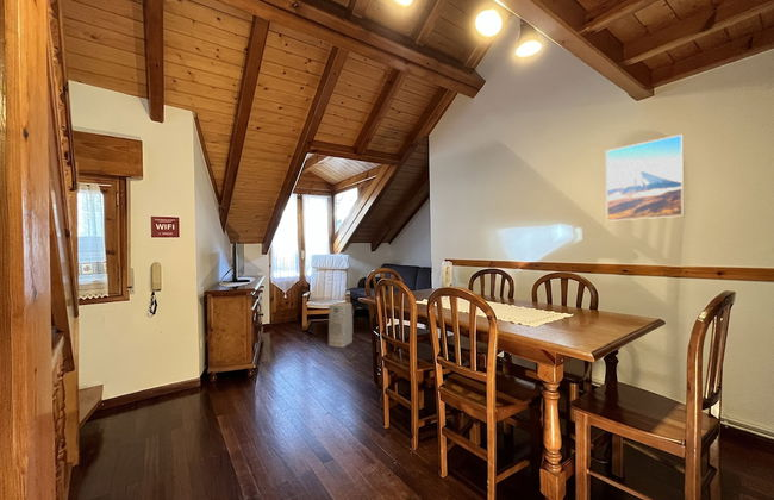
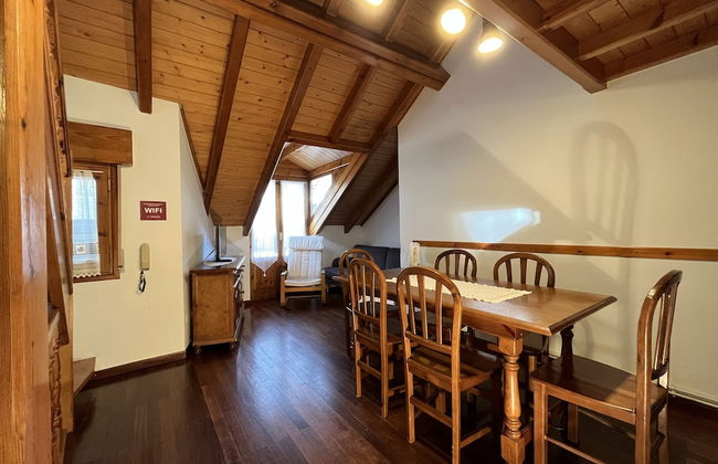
- air purifier [327,301,354,349]
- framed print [605,133,685,223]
